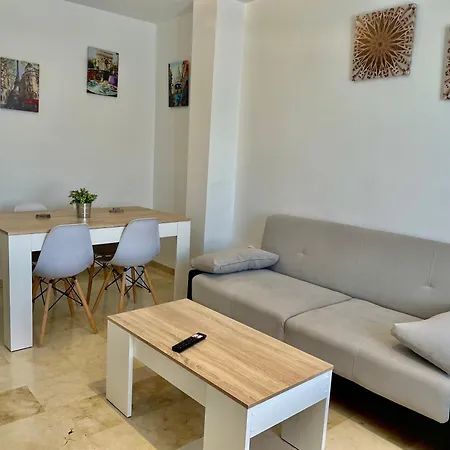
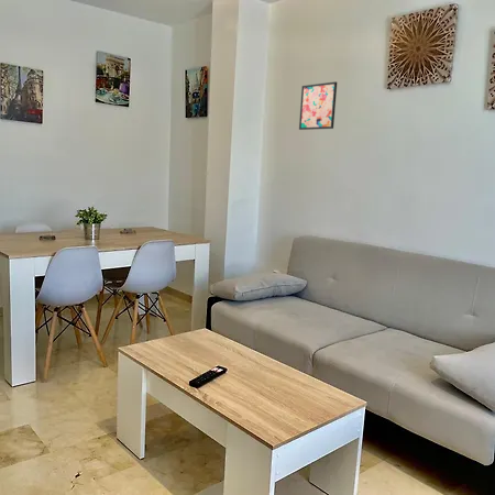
+ wall art [298,80,338,131]
